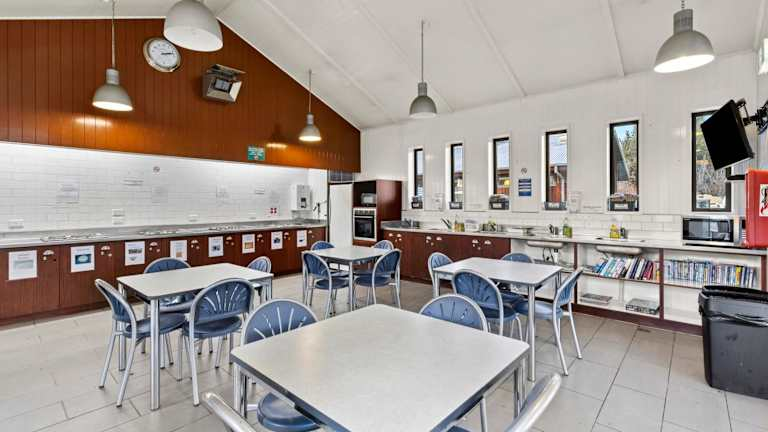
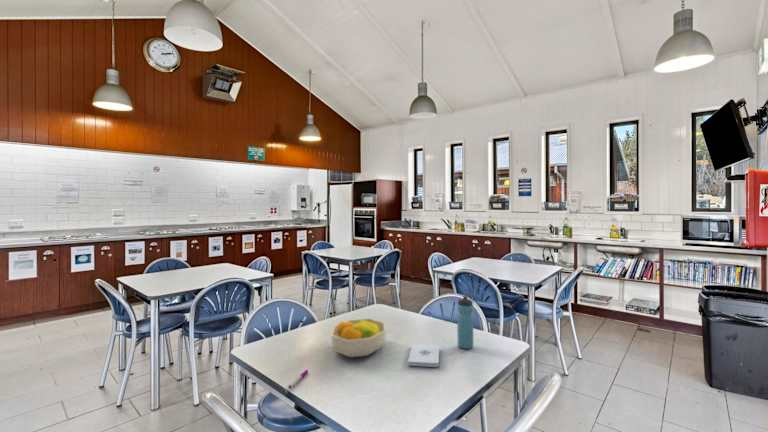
+ water bottle [456,295,474,350]
+ fruit bowl [330,317,387,359]
+ pen [287,369,309,390]
+ notepad [407,343,440,368]
